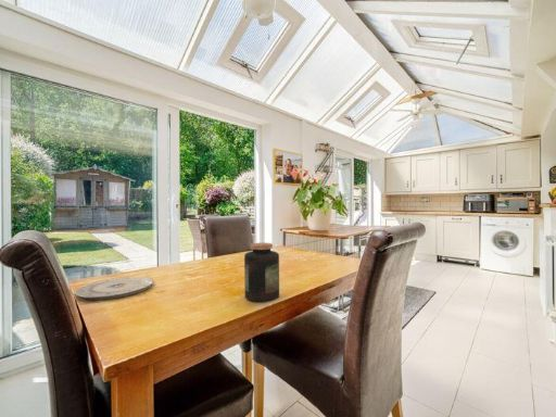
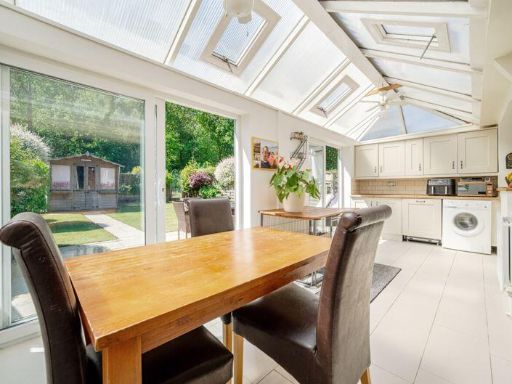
- jar [243,242,280,303]
- plate [74,276,154,301]
